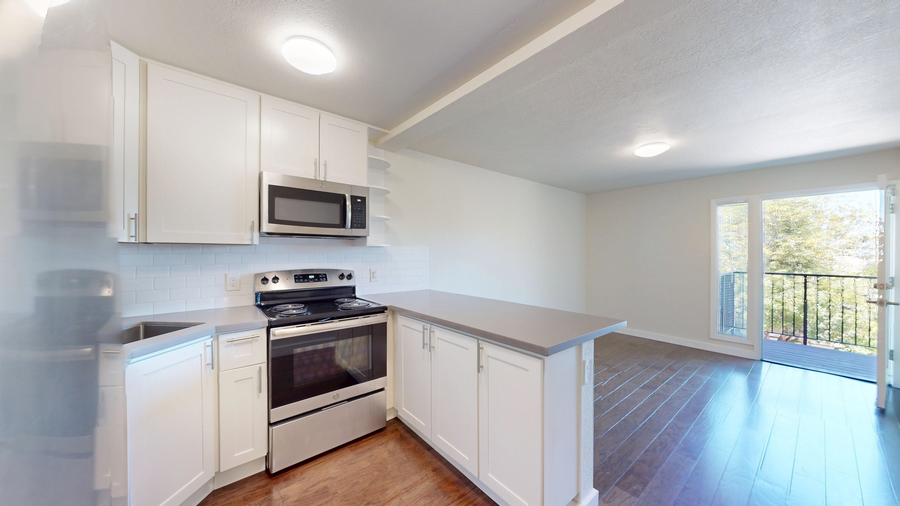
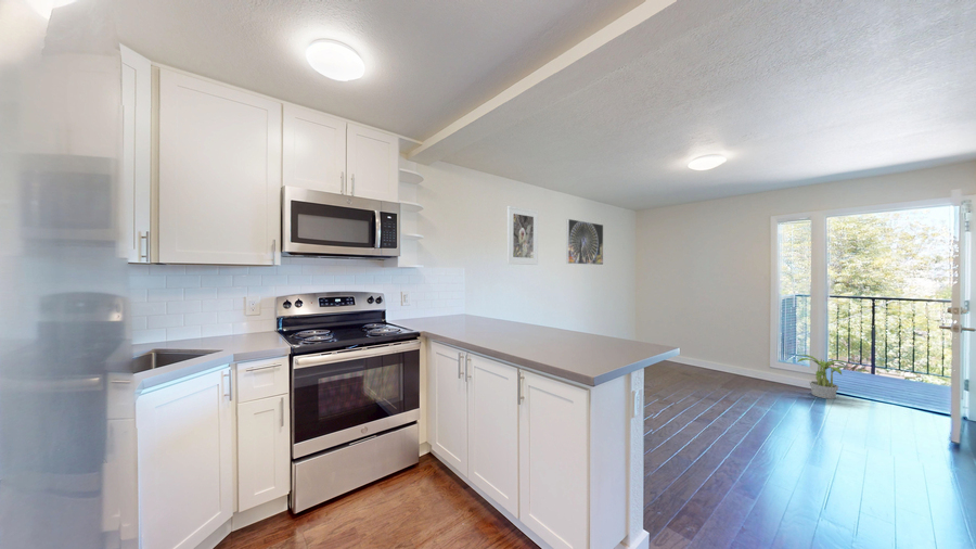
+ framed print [506,205,539,266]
+ potted plant [797,354,856,400]
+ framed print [565,218,604,266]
